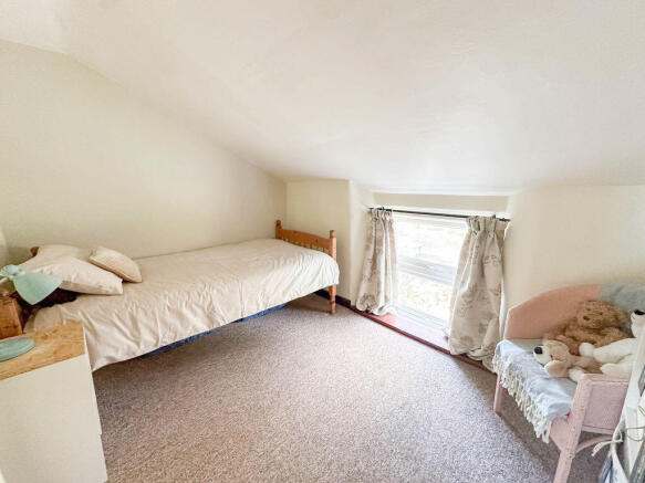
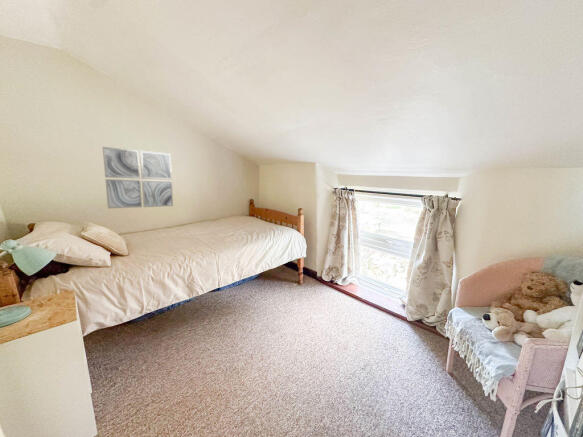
+ wall art [102,146,174,209]
